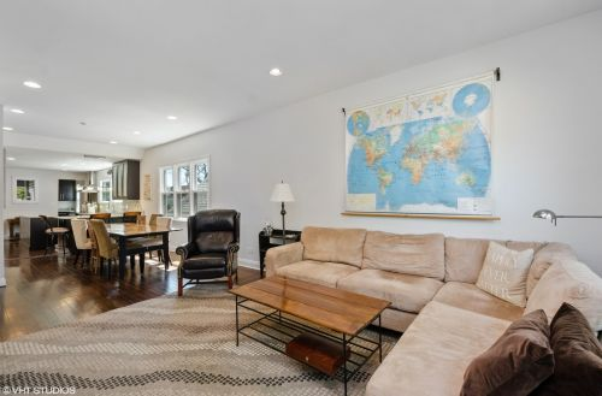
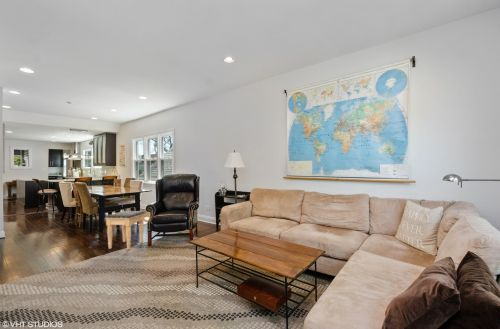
+ footstool [104,210,146,250]
